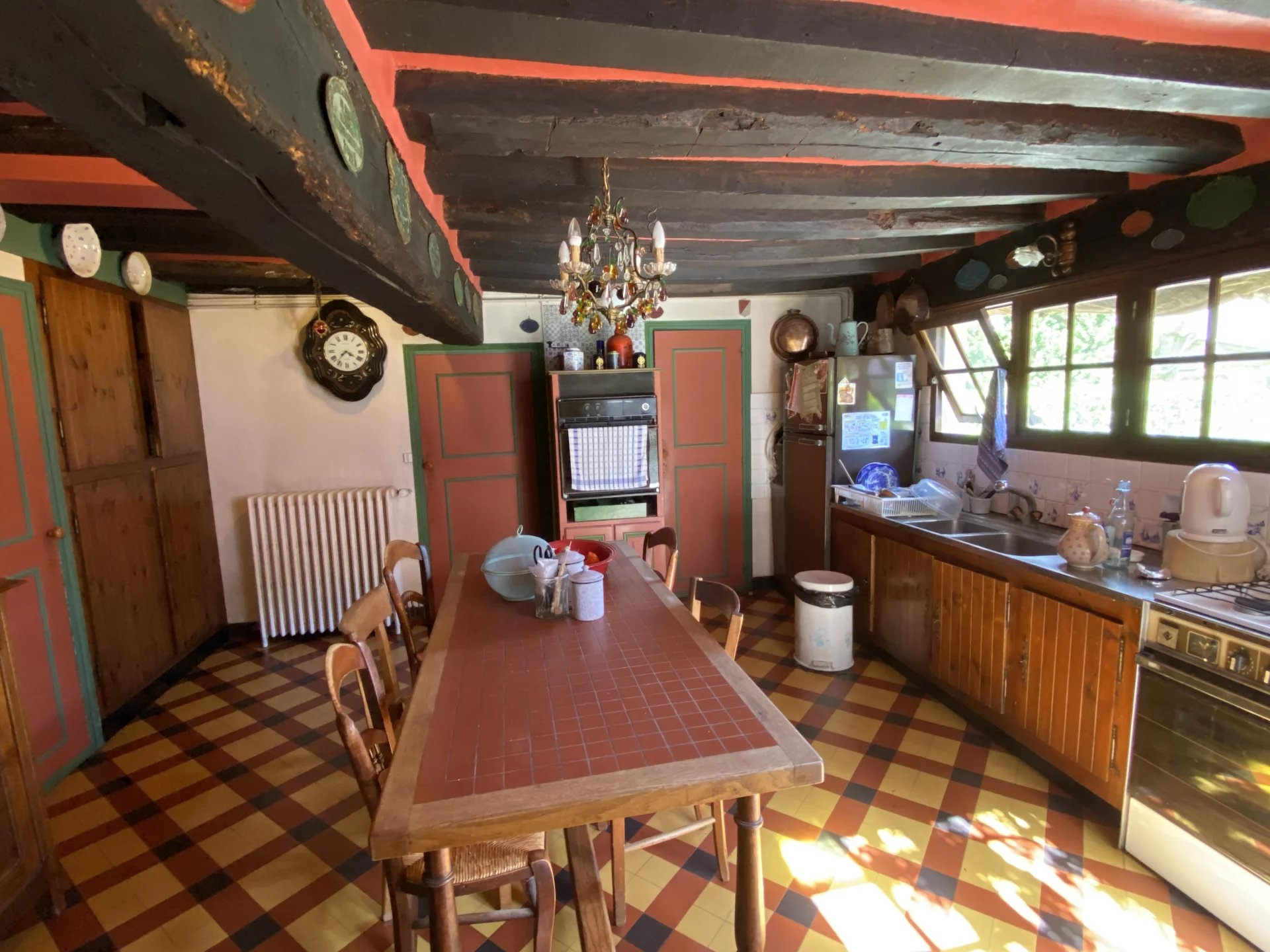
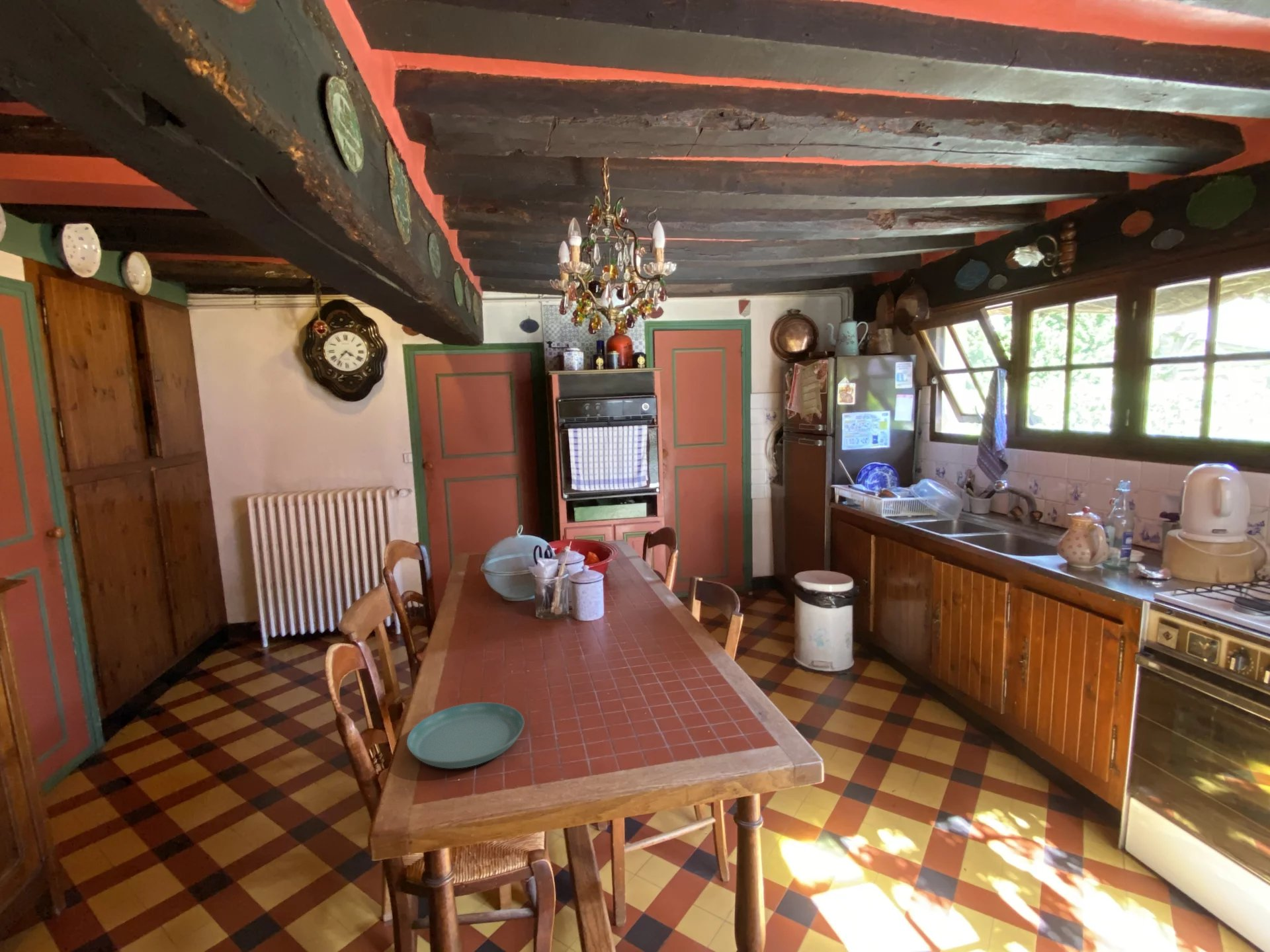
+ saucer [406,701,525,769]
